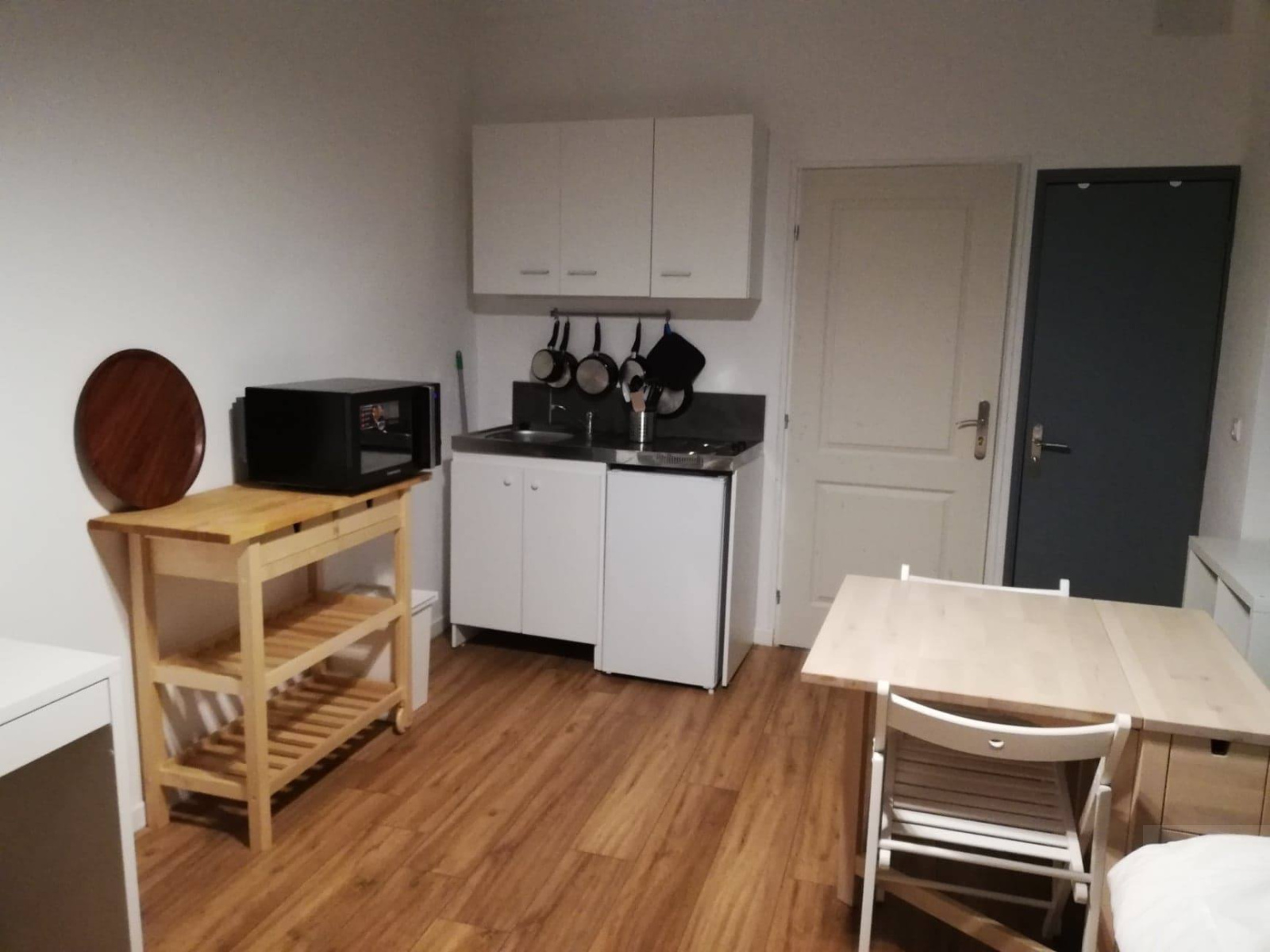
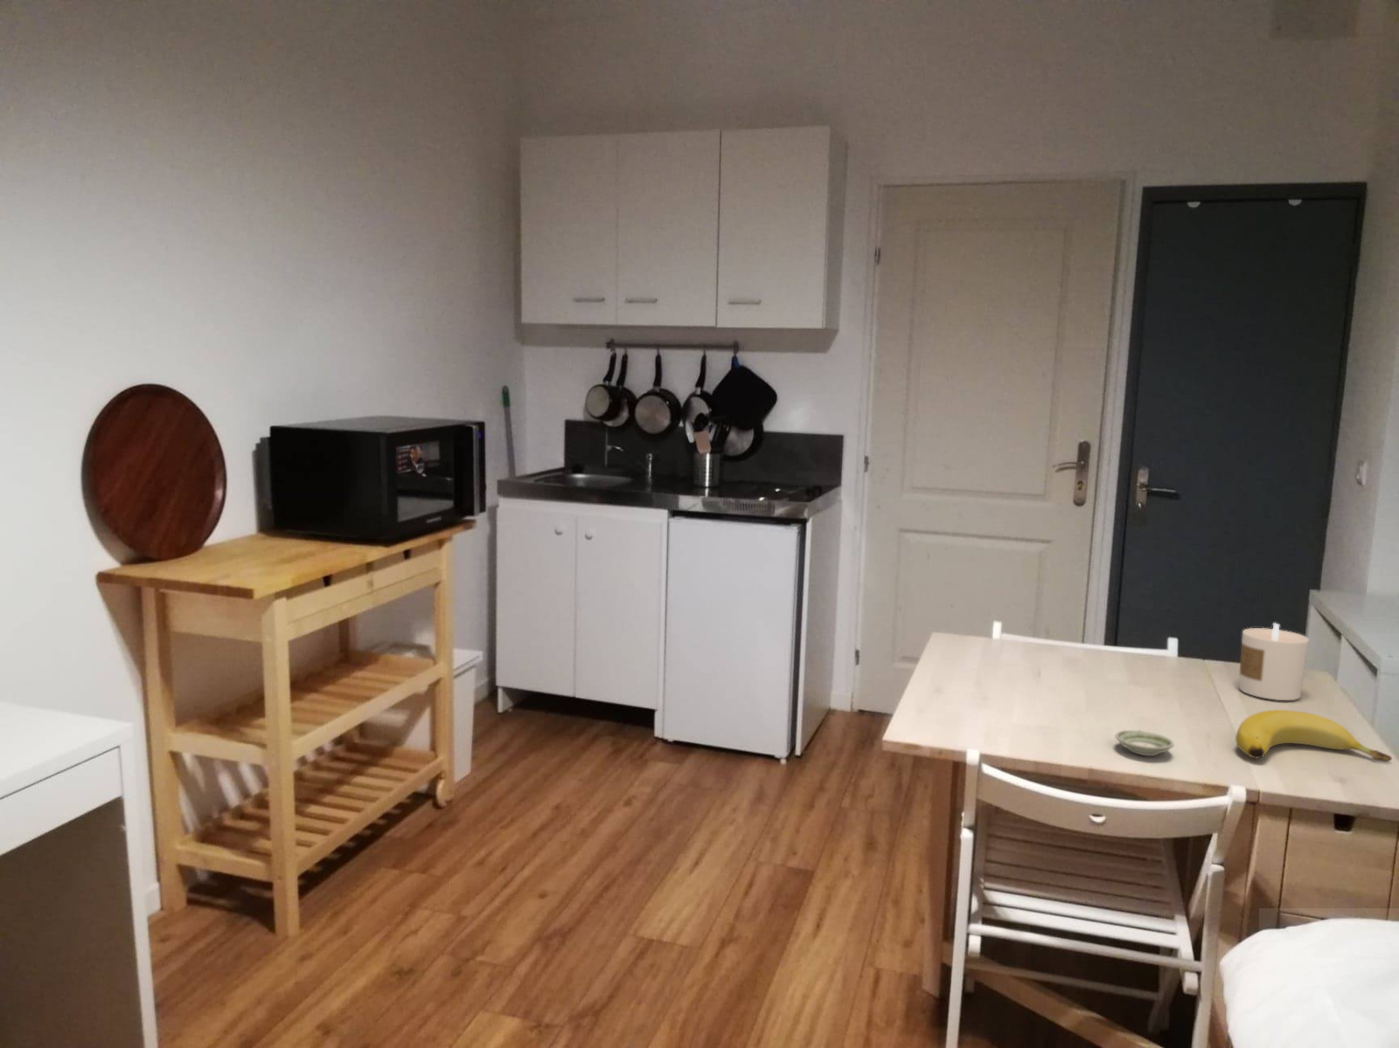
+ banana [1235,709,1392,763]
+ saucer [1115,729,1175,756]
+ candle [1238,622,1310,701]
